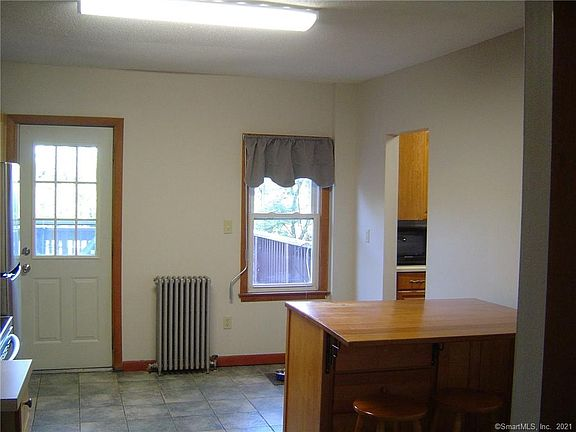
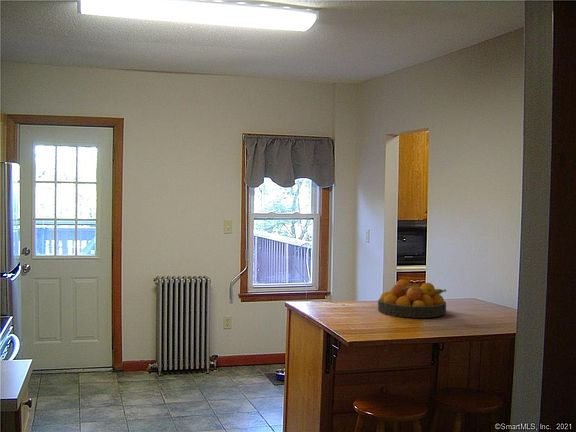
+ fruit bowl [377,279,447,319]
